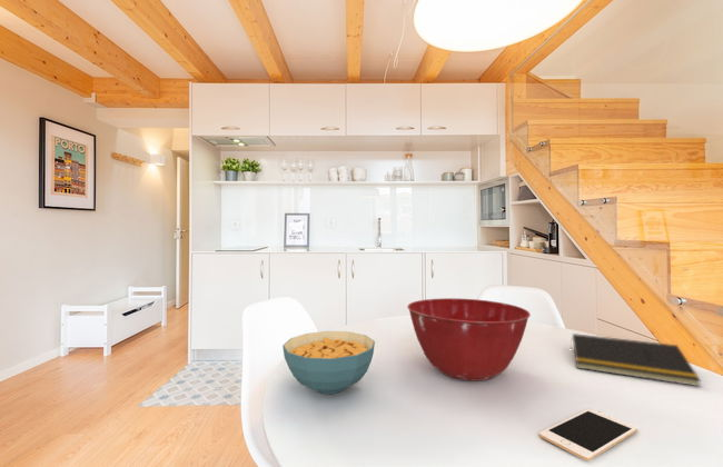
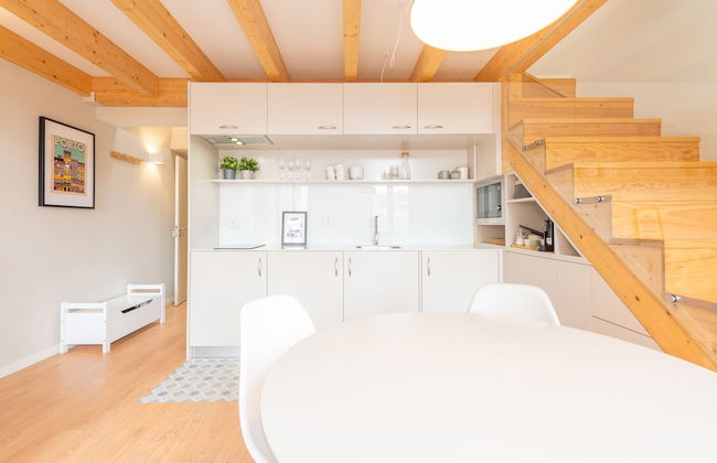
- cell phone [538,408,638,463]
- cereal bowl [281,330,376,395]
- notepad [570,332,702,387]
- mixing bowl [406,297,532,381]
